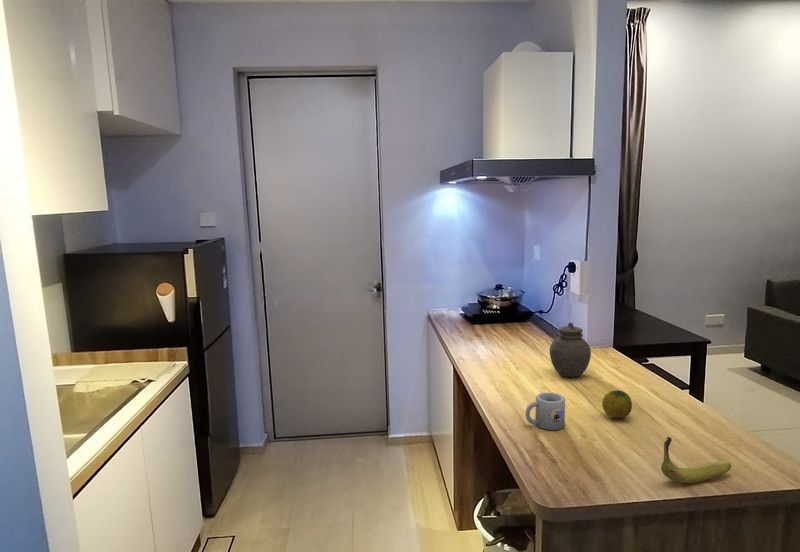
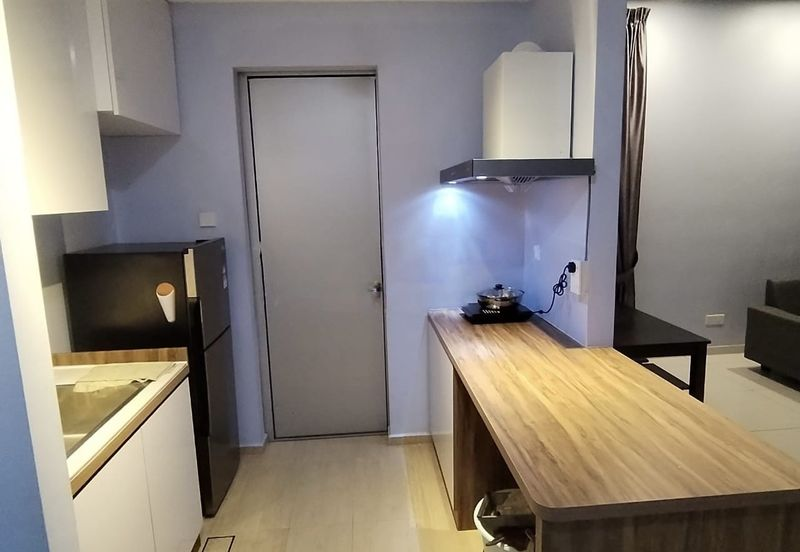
- fruit [601,389,633,419]
- jar [549,322,592,378]
- mug [525,391,566,431]
- banana [660,435,732,484]
